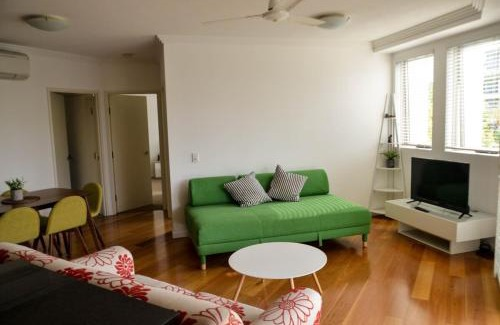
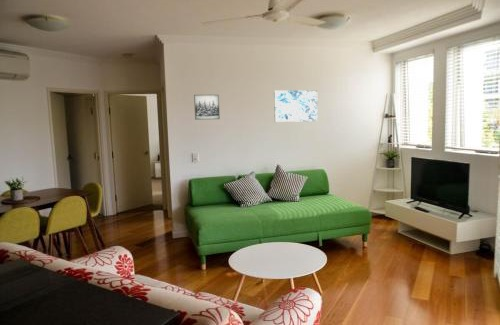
+ wall art [273,89,319,123]
+ wall art [193,94,221,121]
